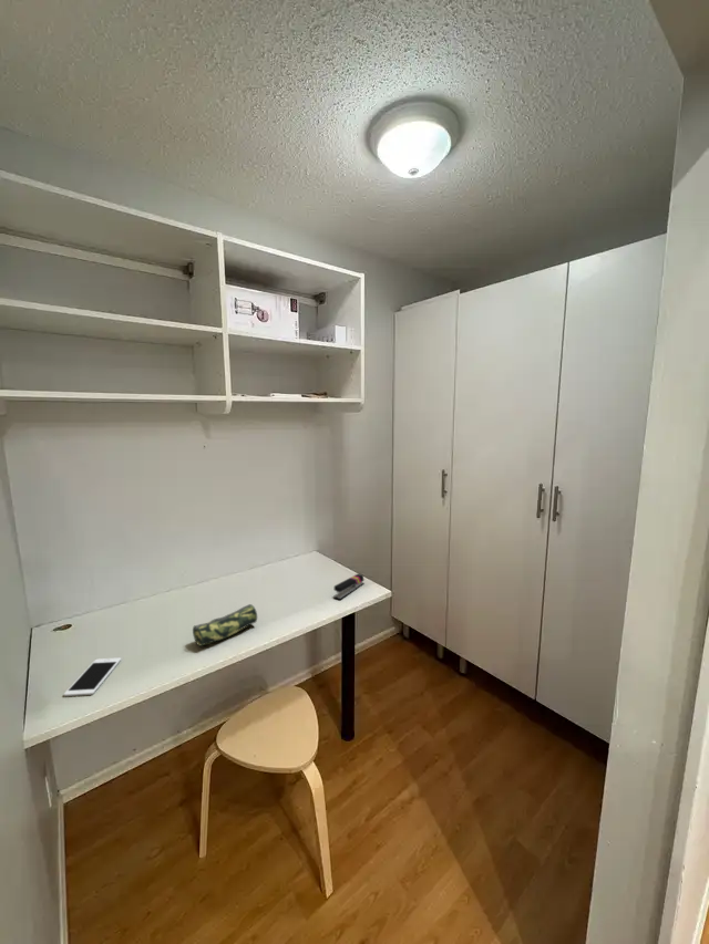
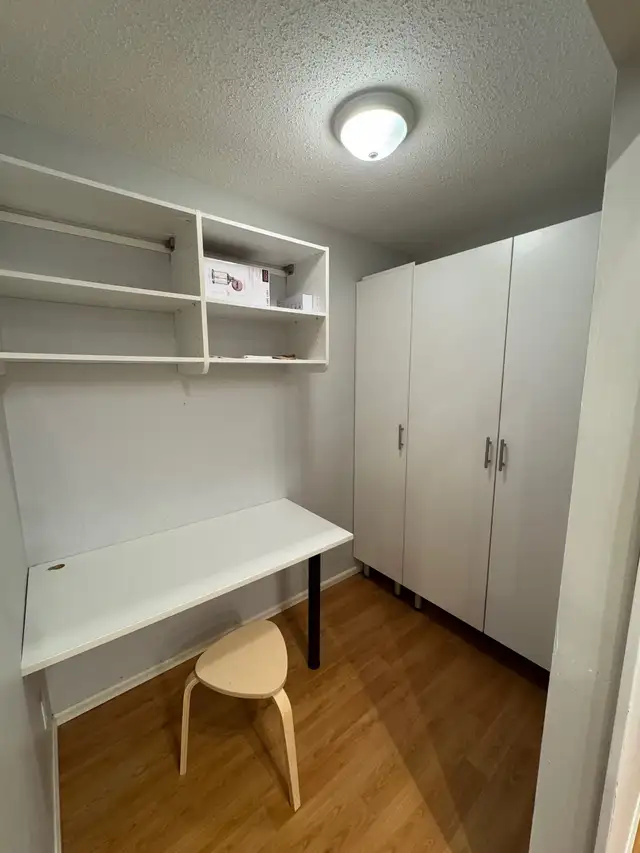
- pencil case [192,603,258,647]
- stapler [332,572,366,601]
- cell phone [63,656,122,697]
